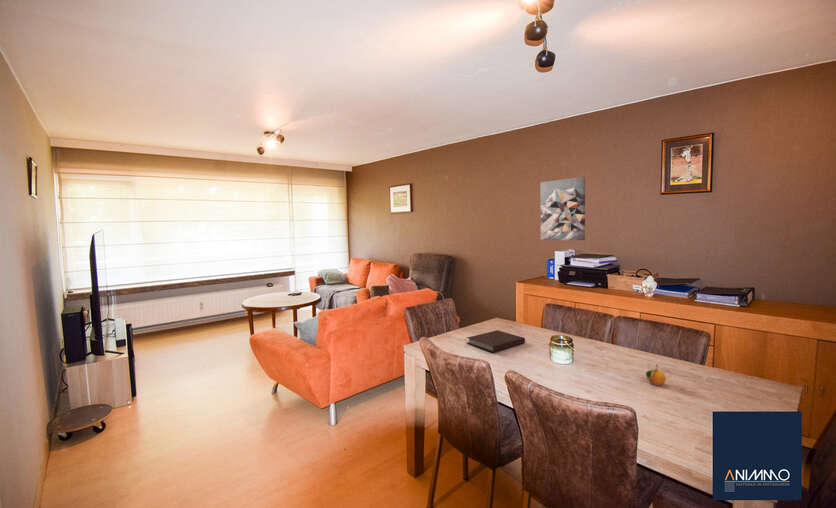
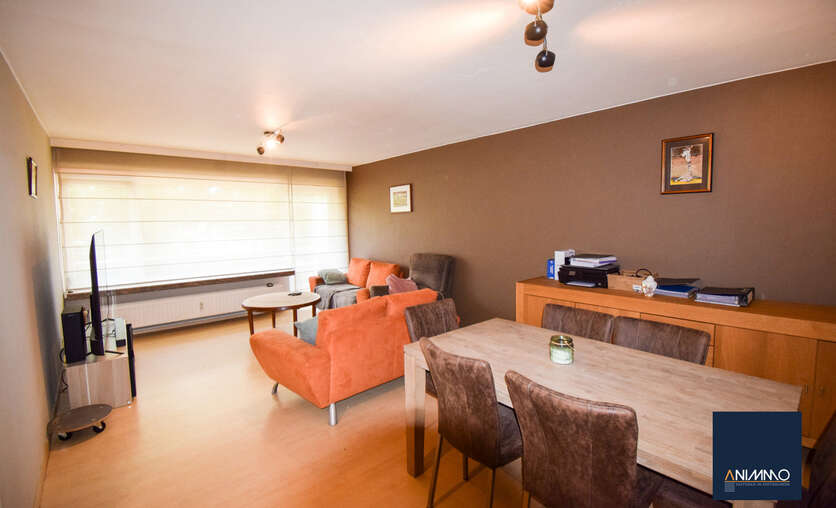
- notebook [466,329,526,353]
- wall art [539,176,586,241]
- fruit [645,363,667,387]
